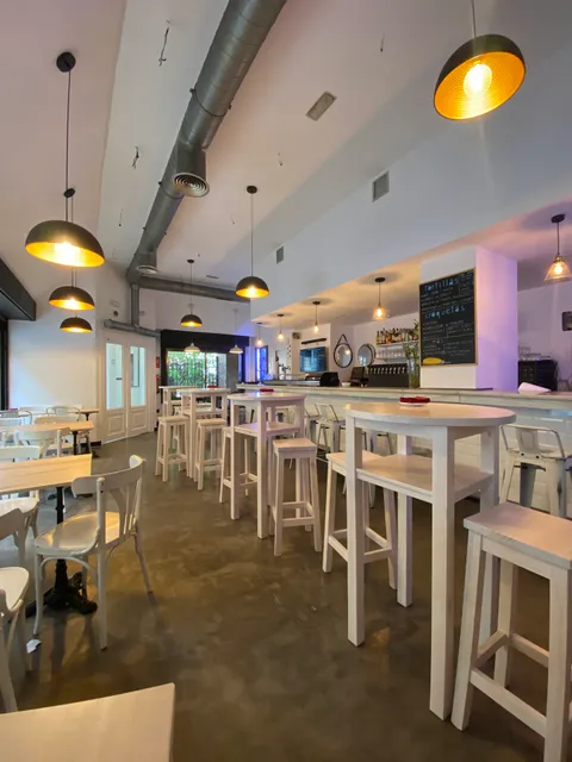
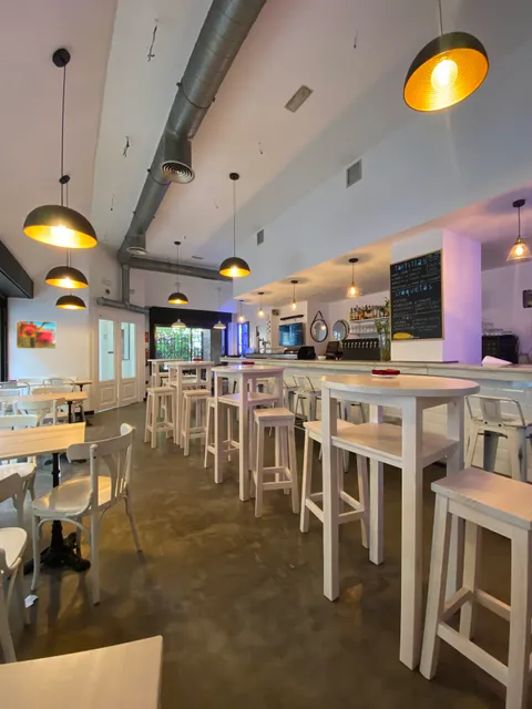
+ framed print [16,319,58,350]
